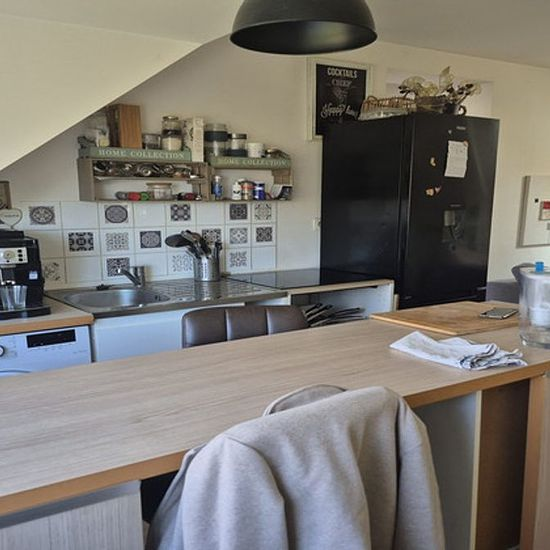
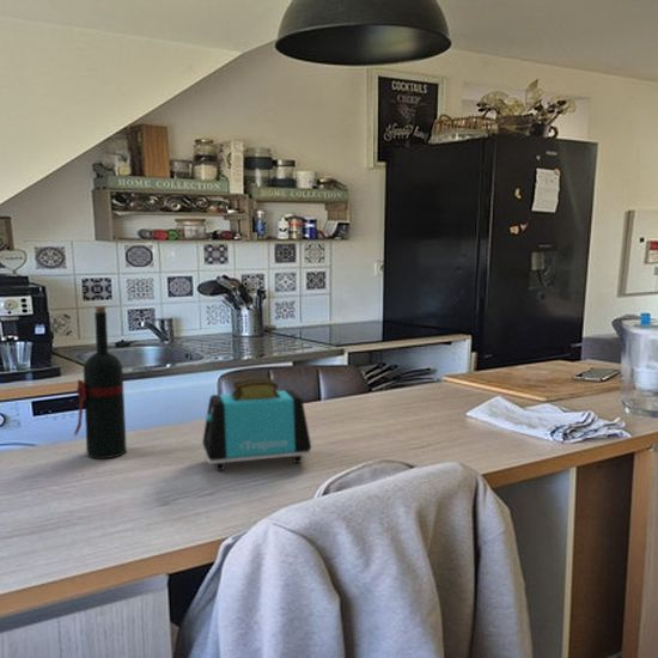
+ wine bottle [73,305,128,459]
+ toaster [201,377,312,471]
